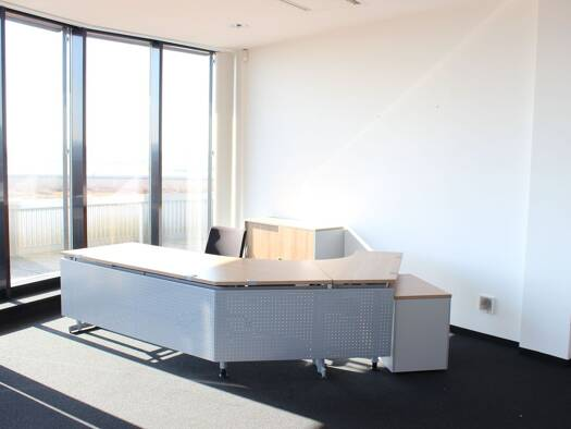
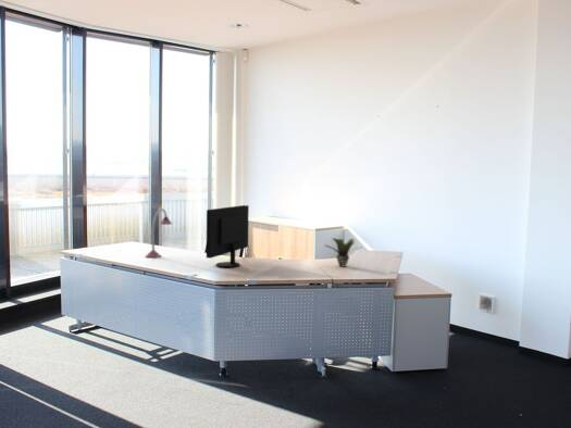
+ desk lamp [145,207,173,259]
+ potted plant [324,237,361,268]
+ computer monitor [206,204,250,268]
